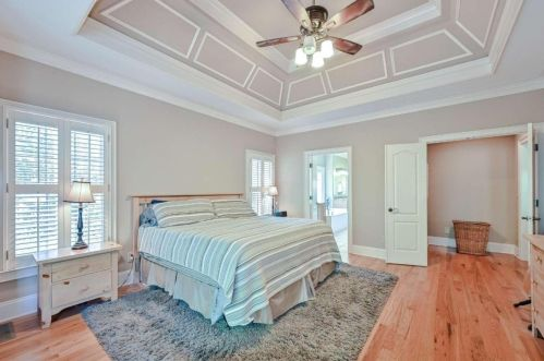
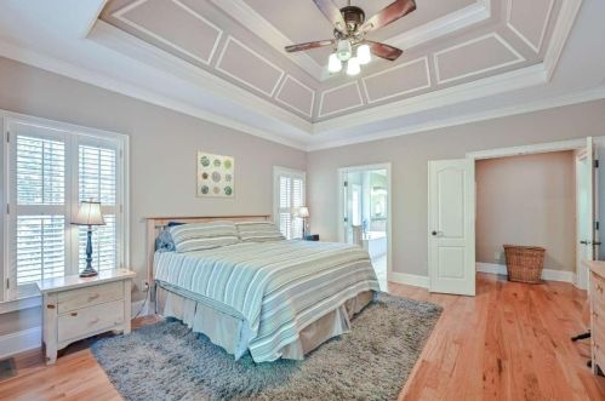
+ wall art [195,150,236,200]
